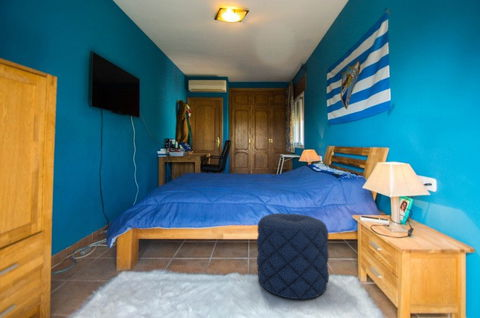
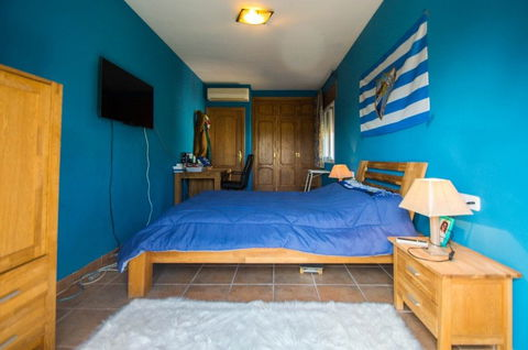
- pouf [256,212,330,300]
